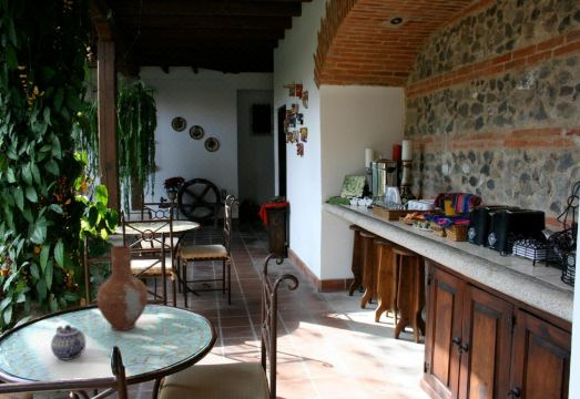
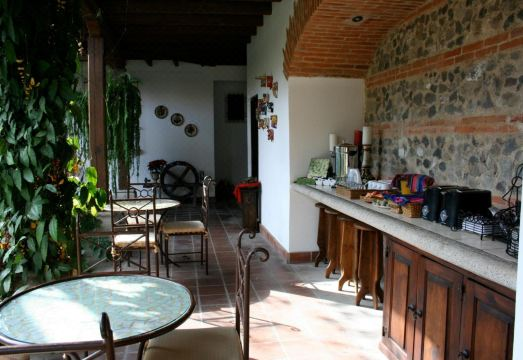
- vase [95,245,149,331]
- teapot [50,324,87,361]
